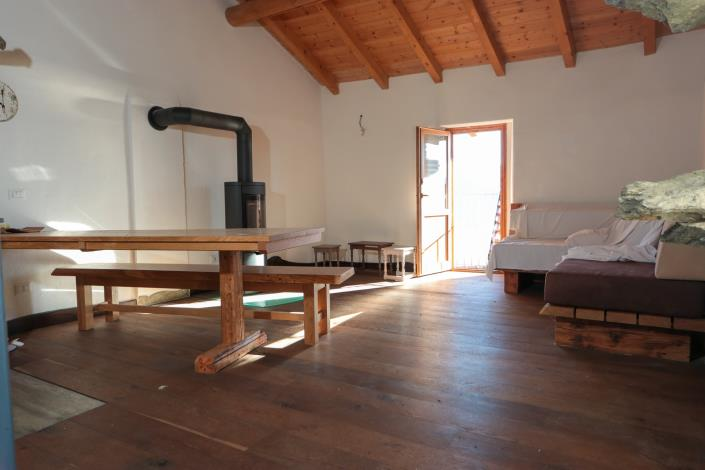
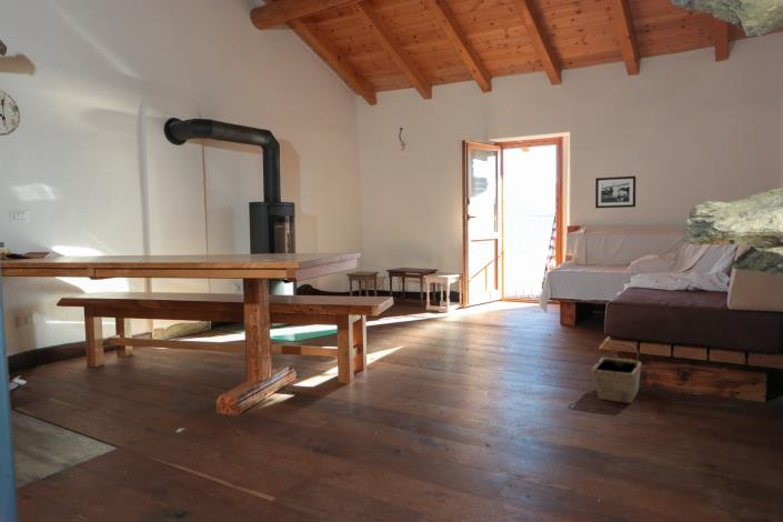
+ picture frame [594,175,636,209]
+ basket [591,341,643,404]
